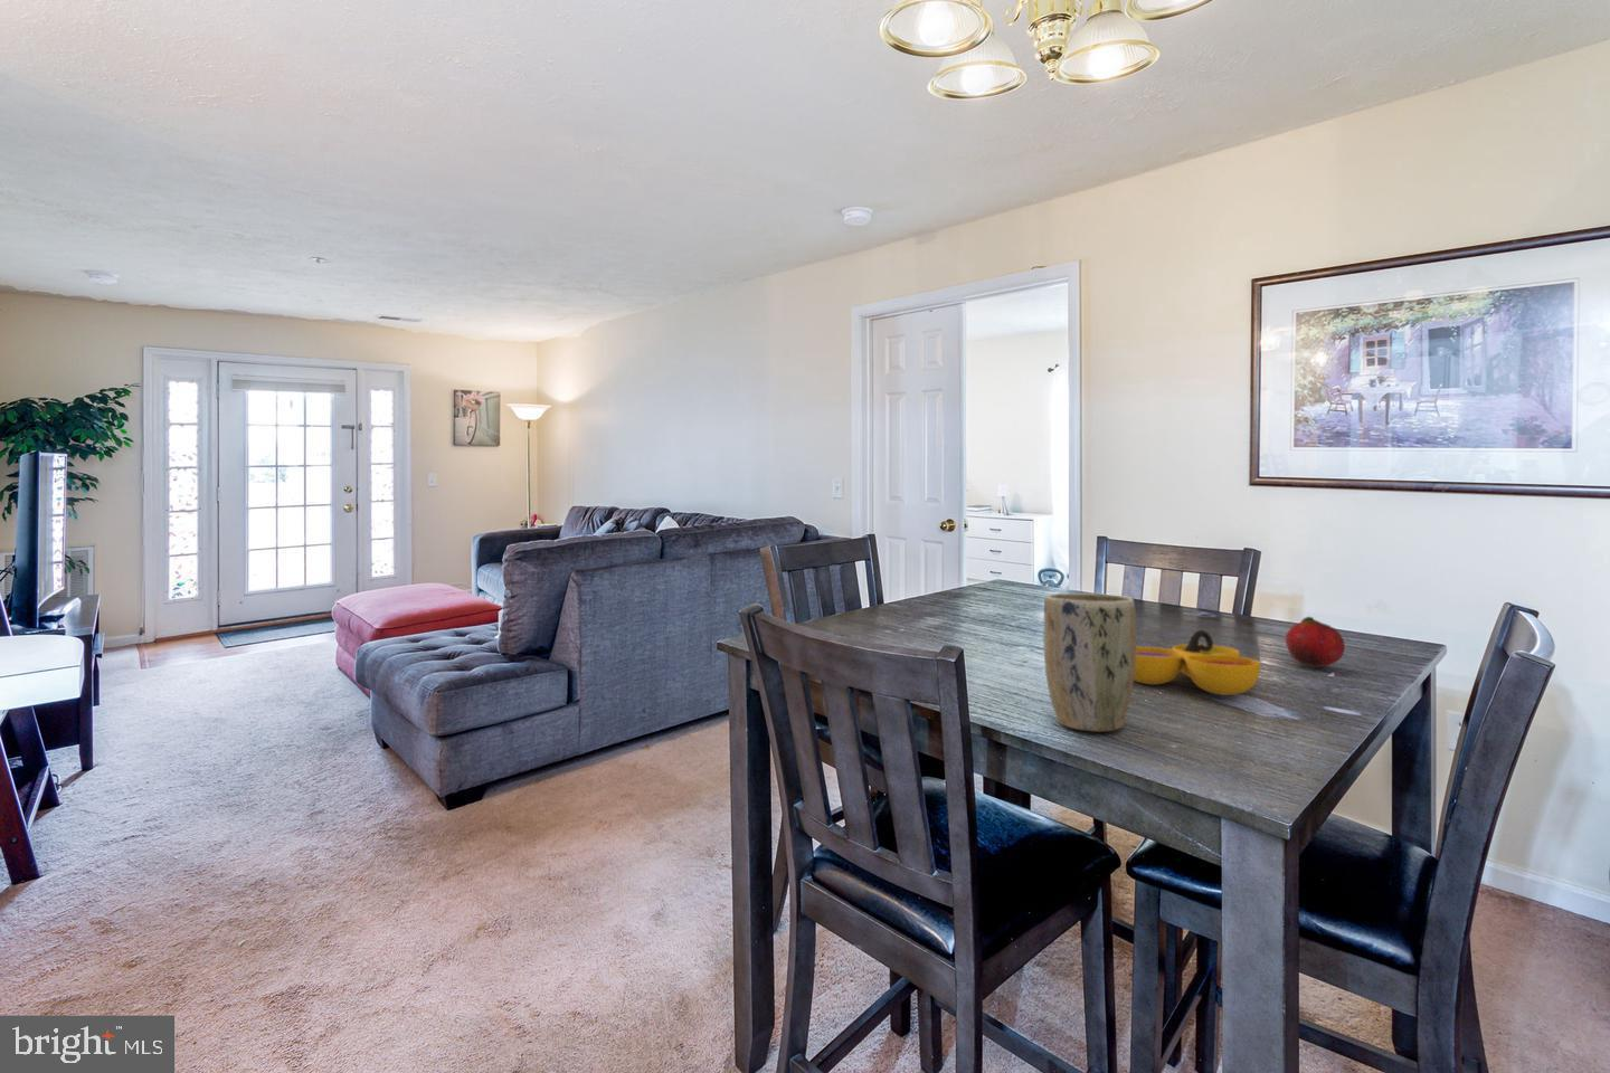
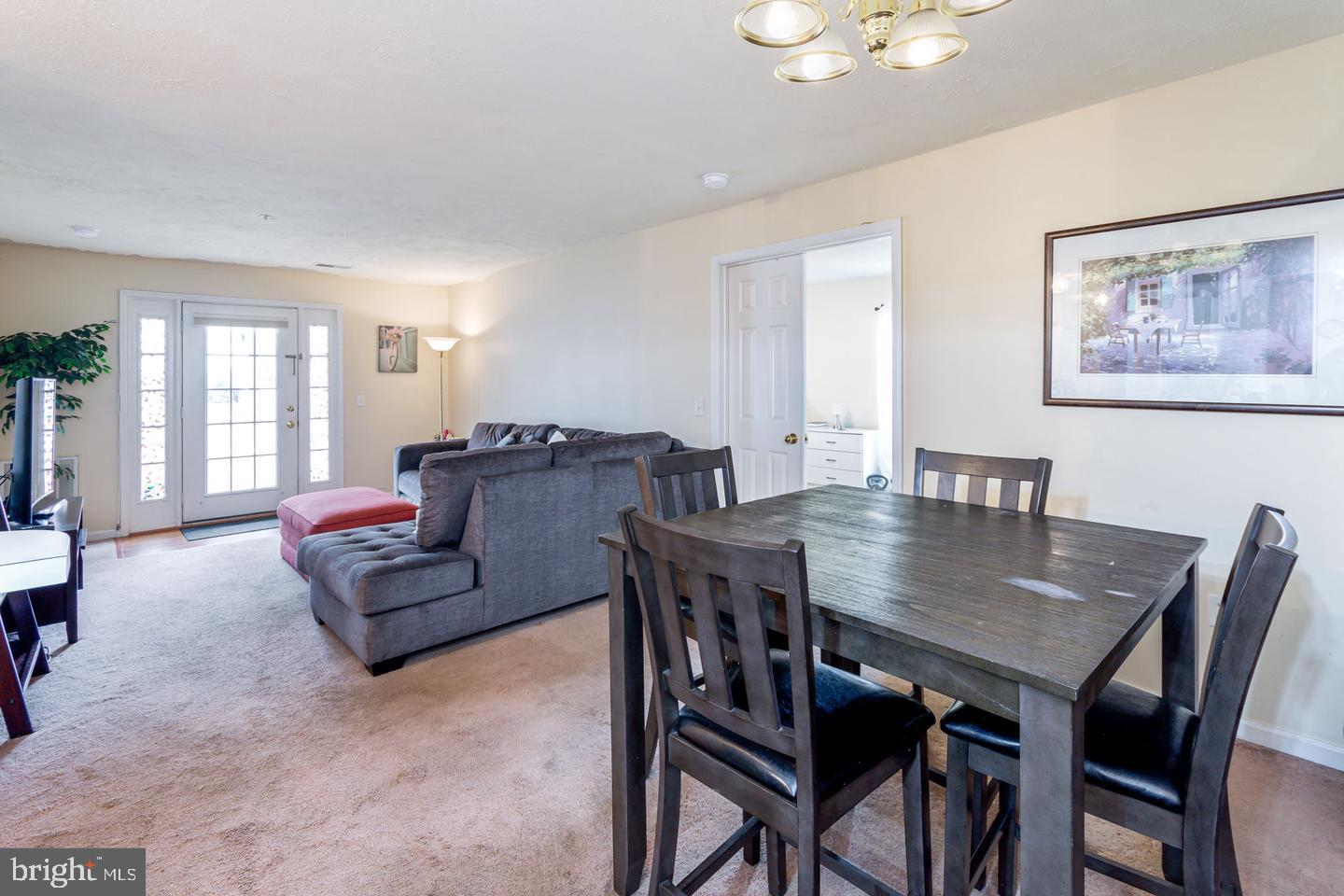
- plant pot [1042,593,1137,733]
- fruit [1284,616,1346,668]
- decorative bowl [1133,629,1261,696]
